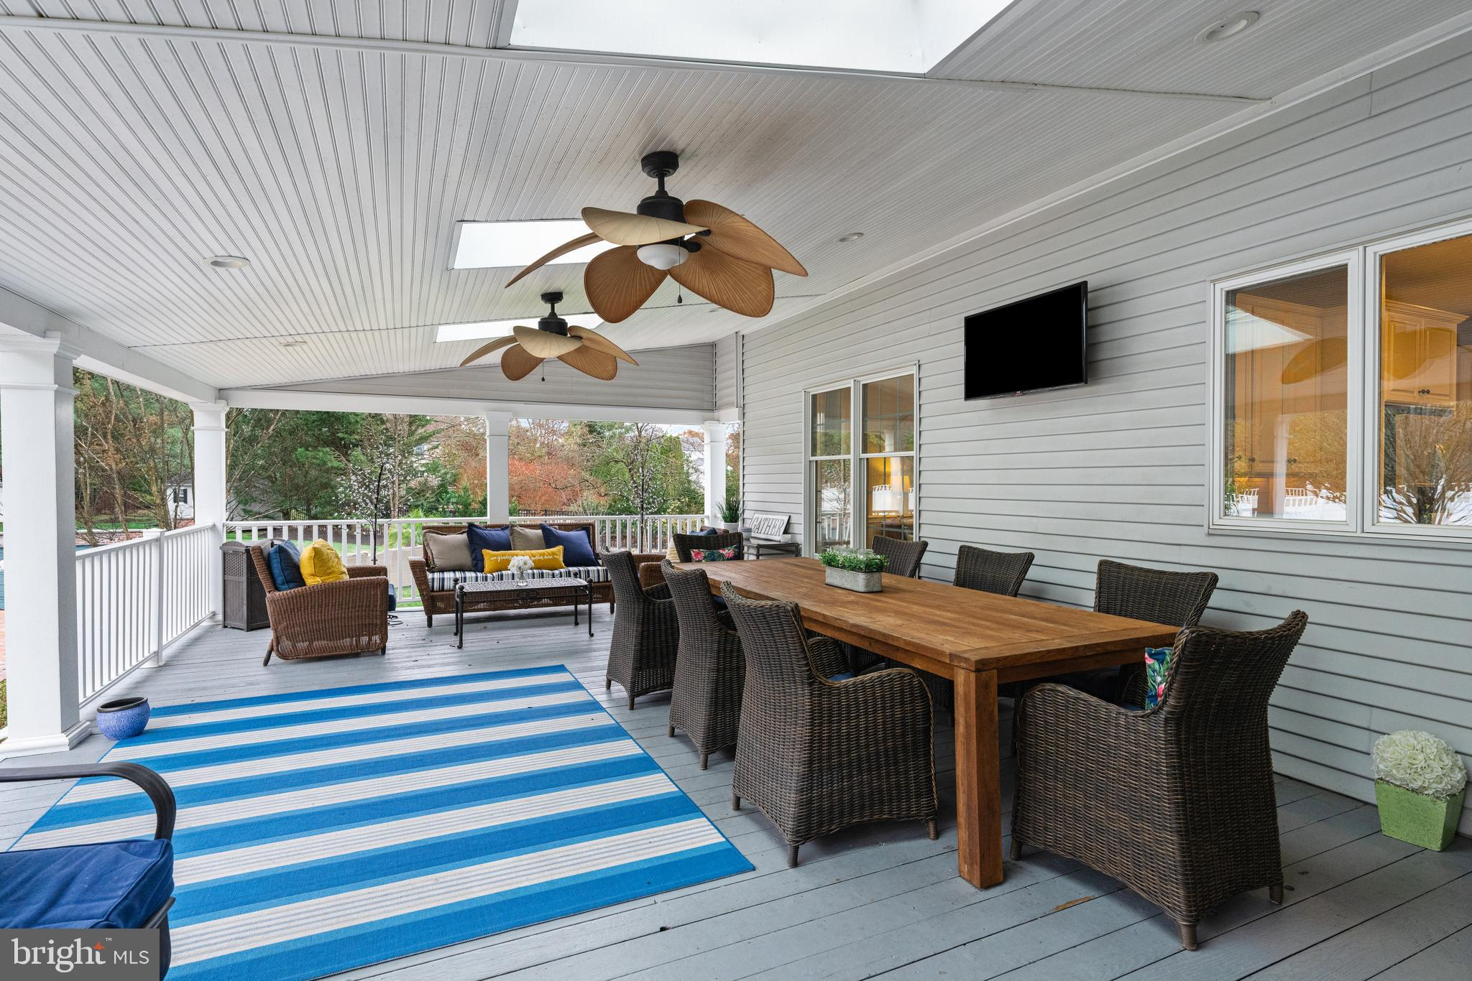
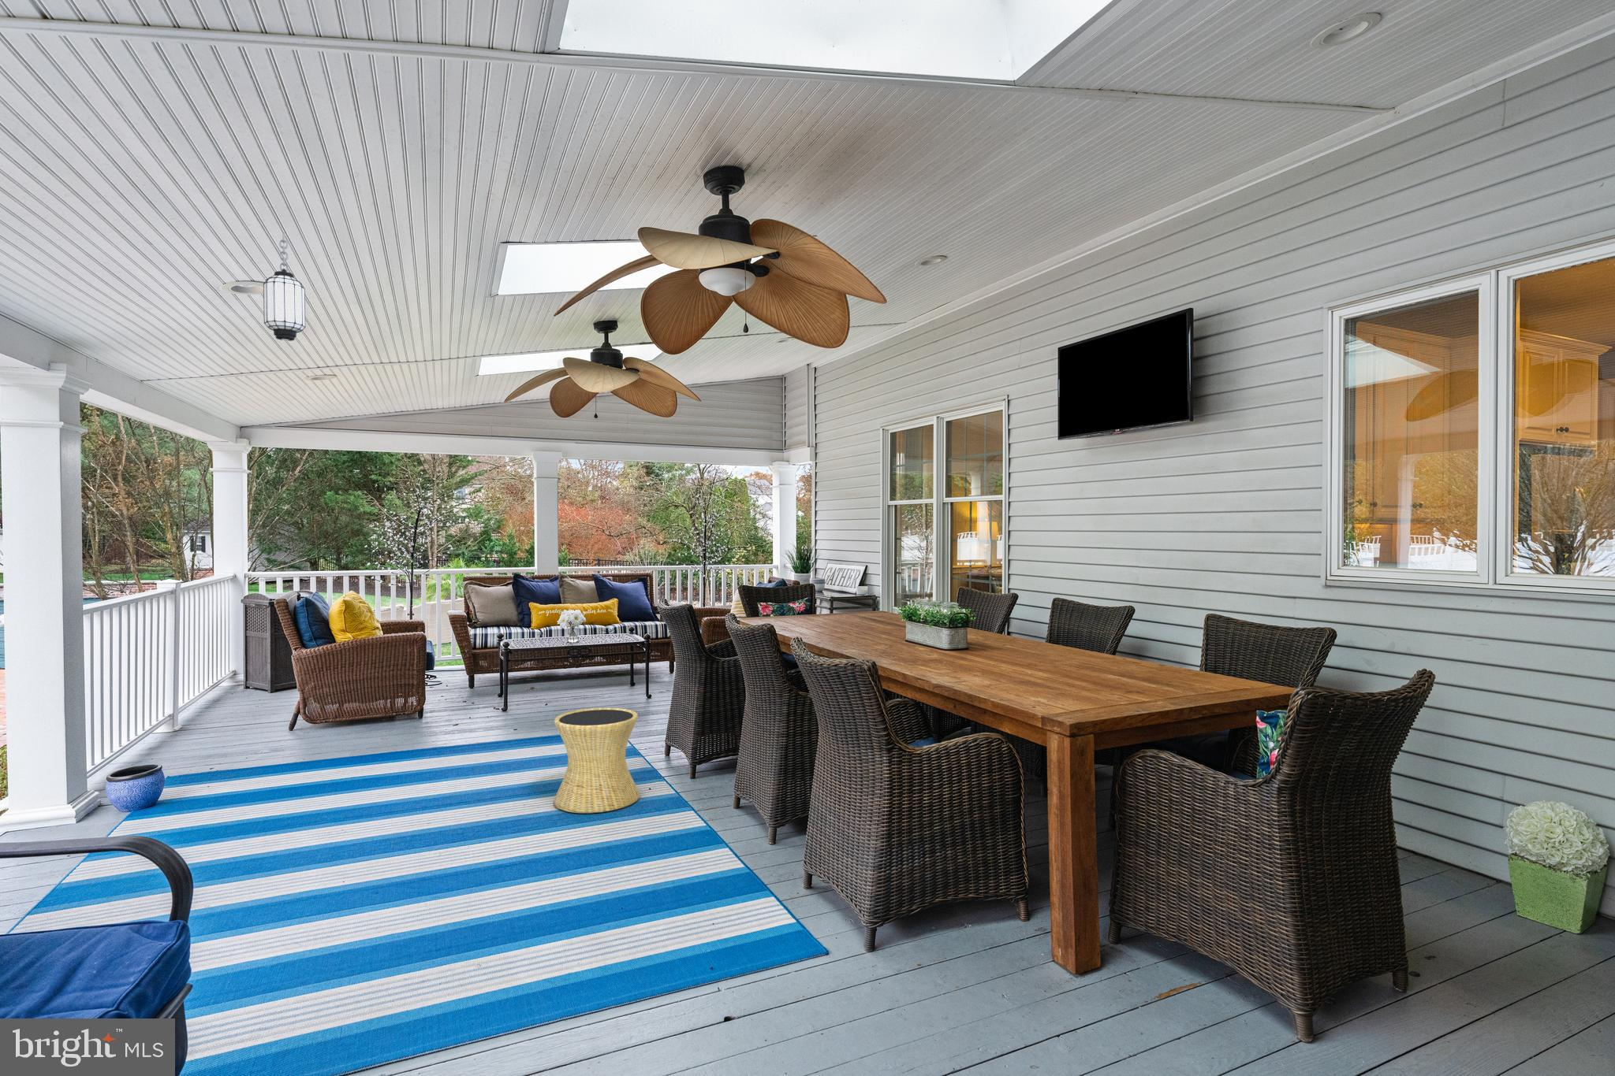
+ hanging lantern [263,233,306,342]
+ side table [553,707,640,814]
